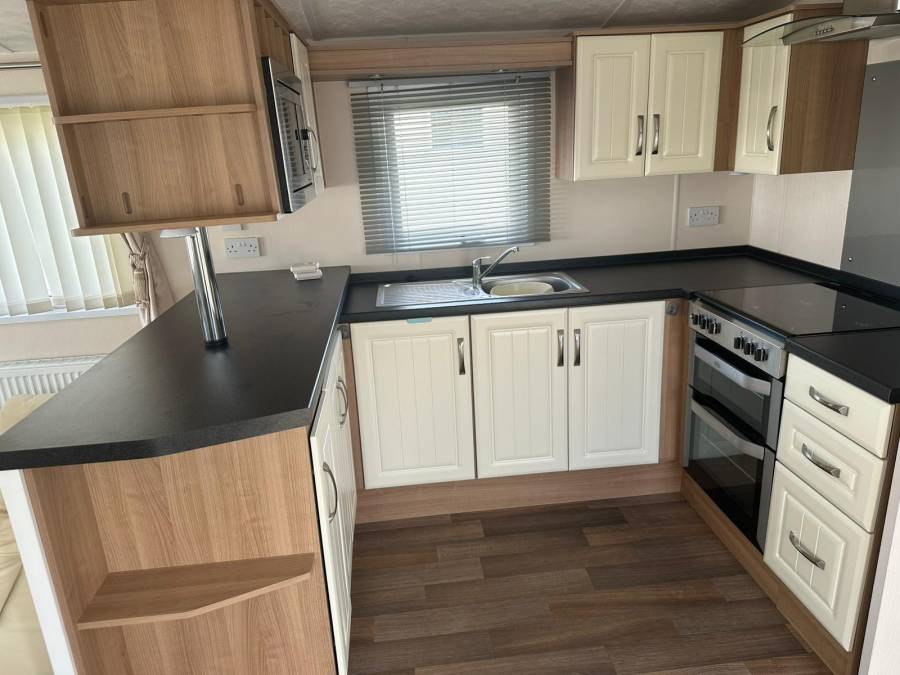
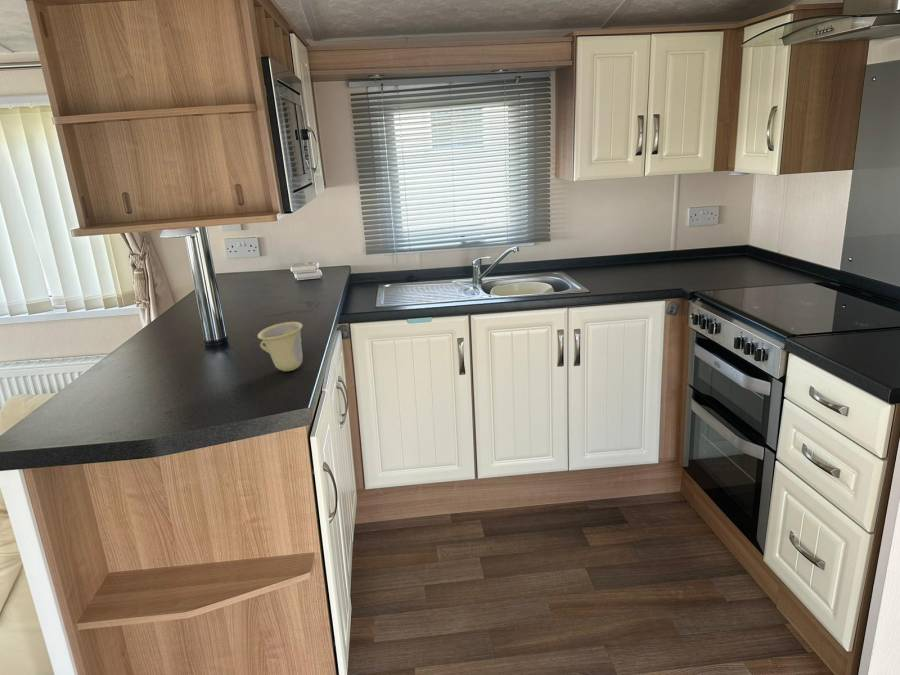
+ cup [257,321,304,372]
